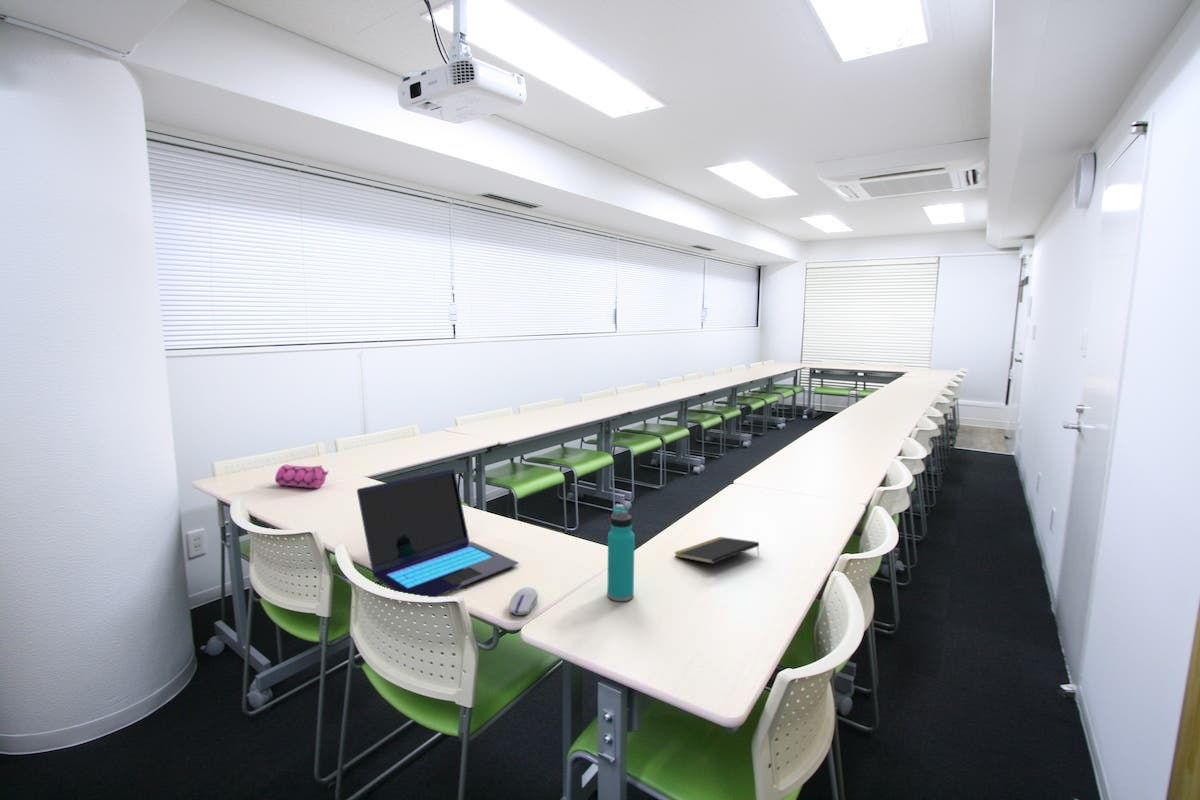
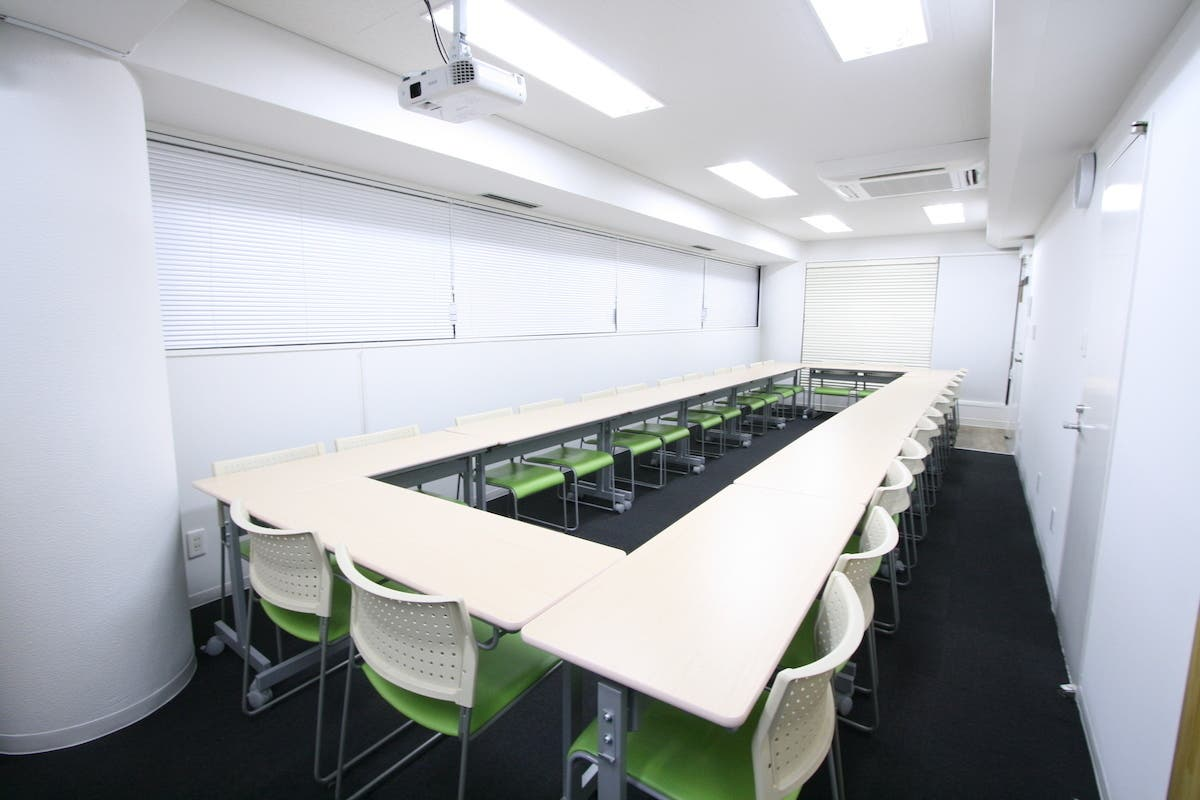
- computer mouse [507,586,539,616]
- water bottle [606,506,636,602]
- notepad [673,536,760,565]
- laptop [356,468,520,598]
- pencil case [274,463,329,489]
